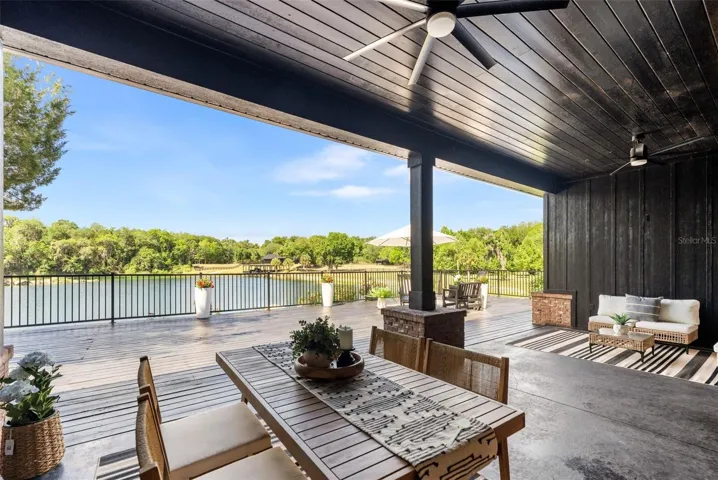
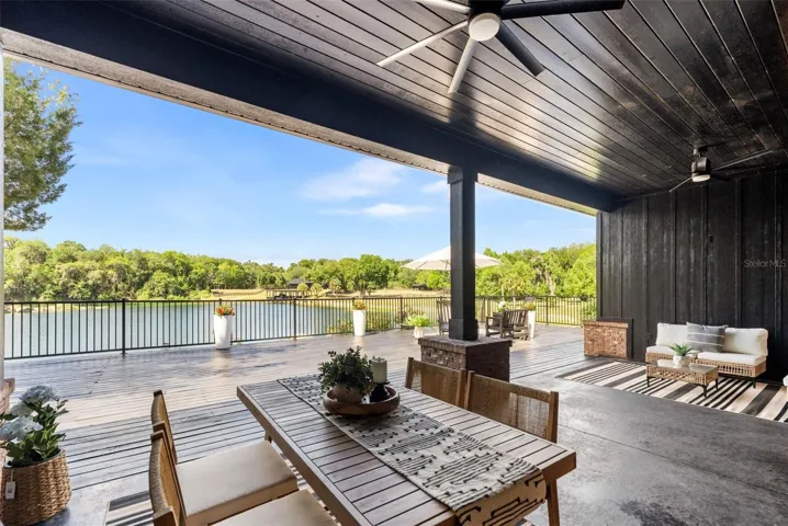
- stirrer [445,418,471,449]
